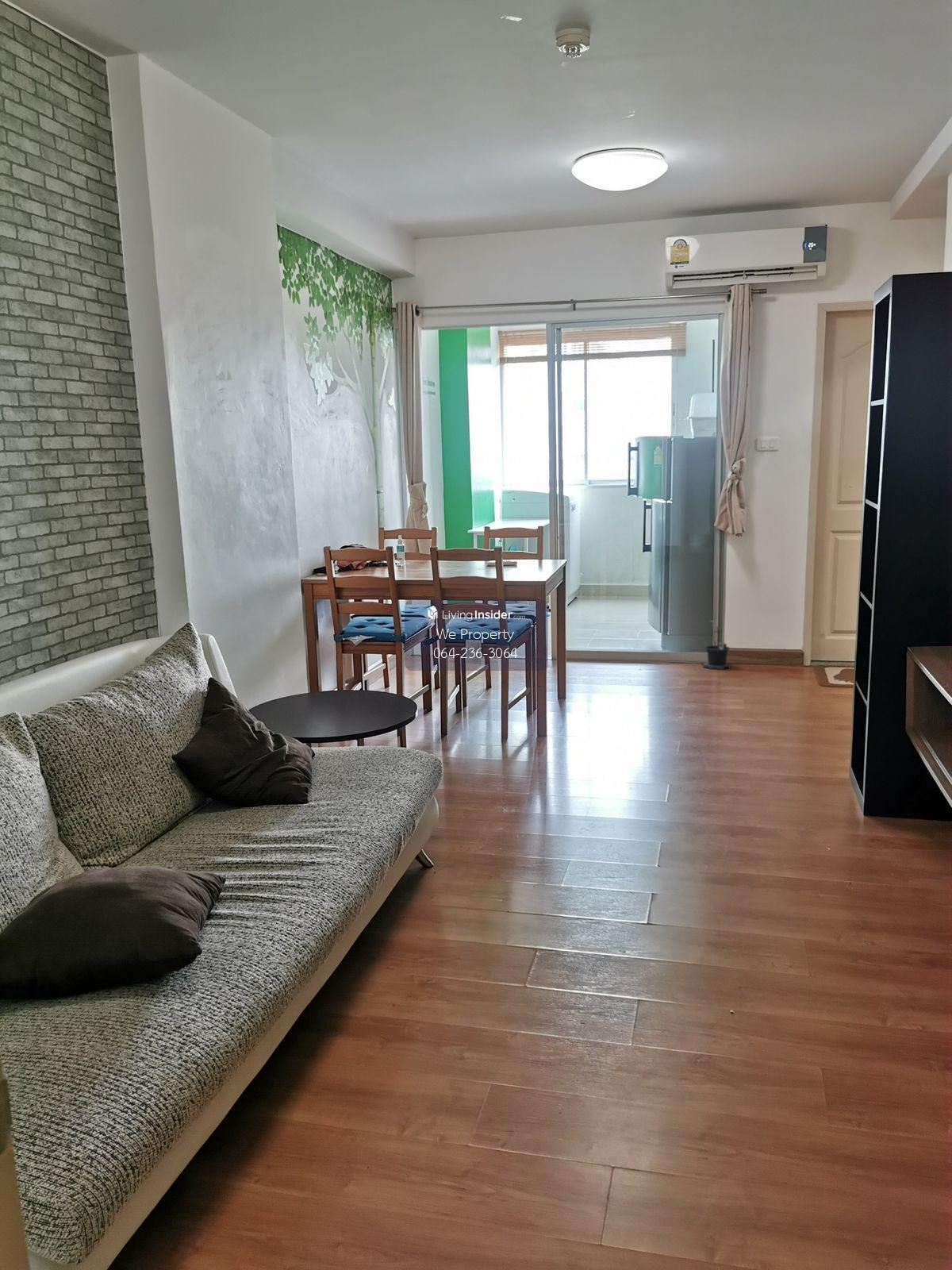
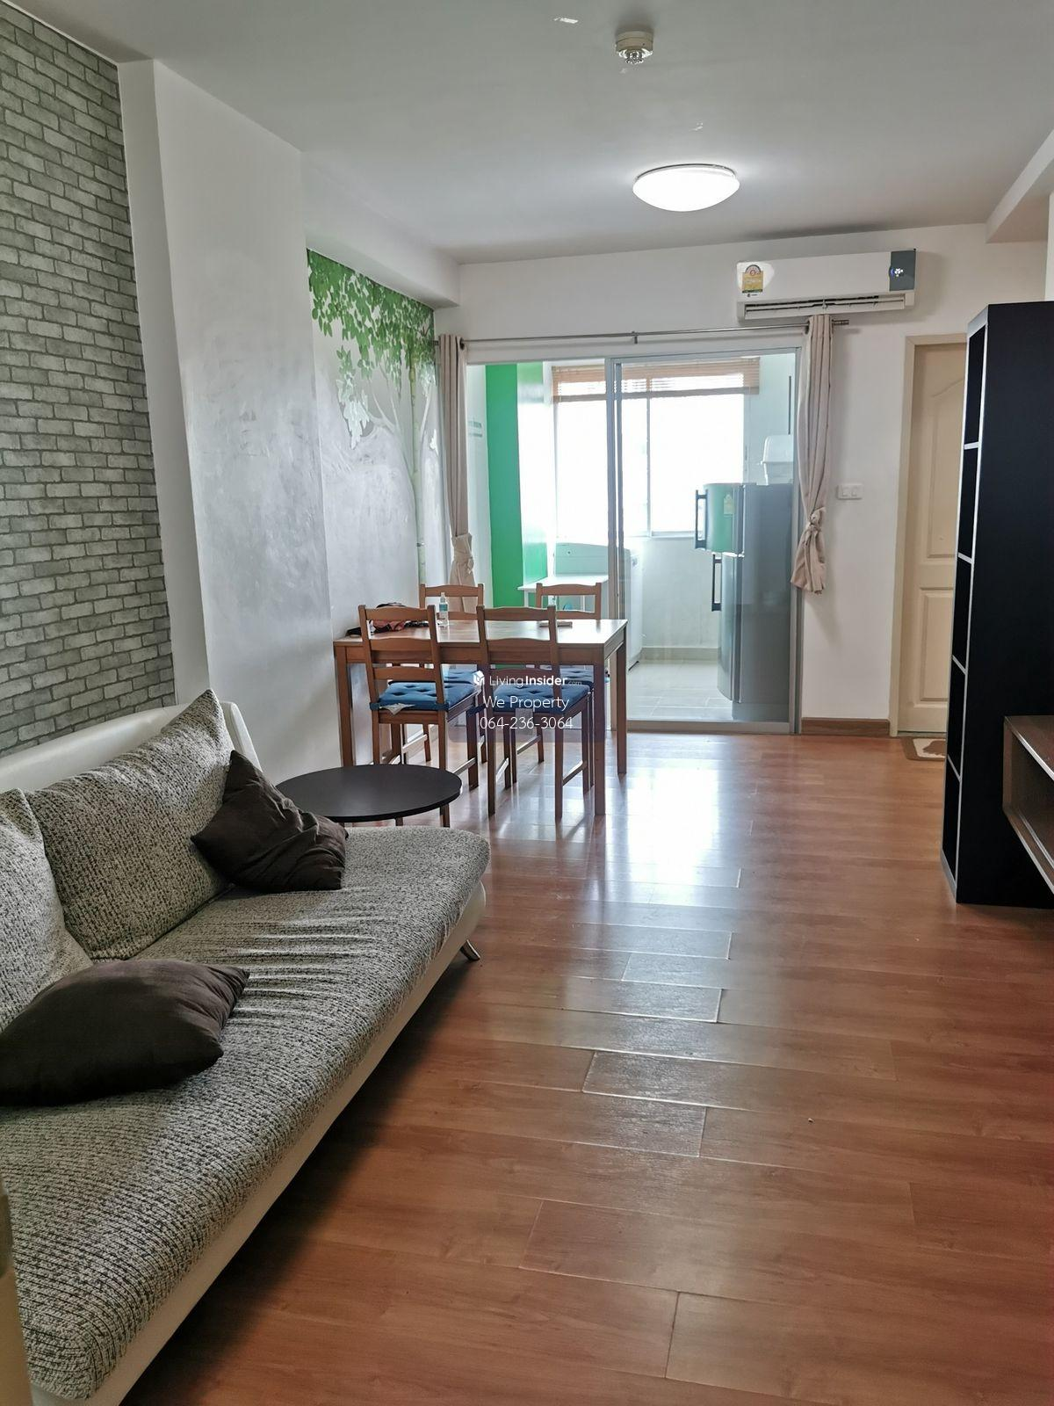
- potted plant [701,619,731,670]
